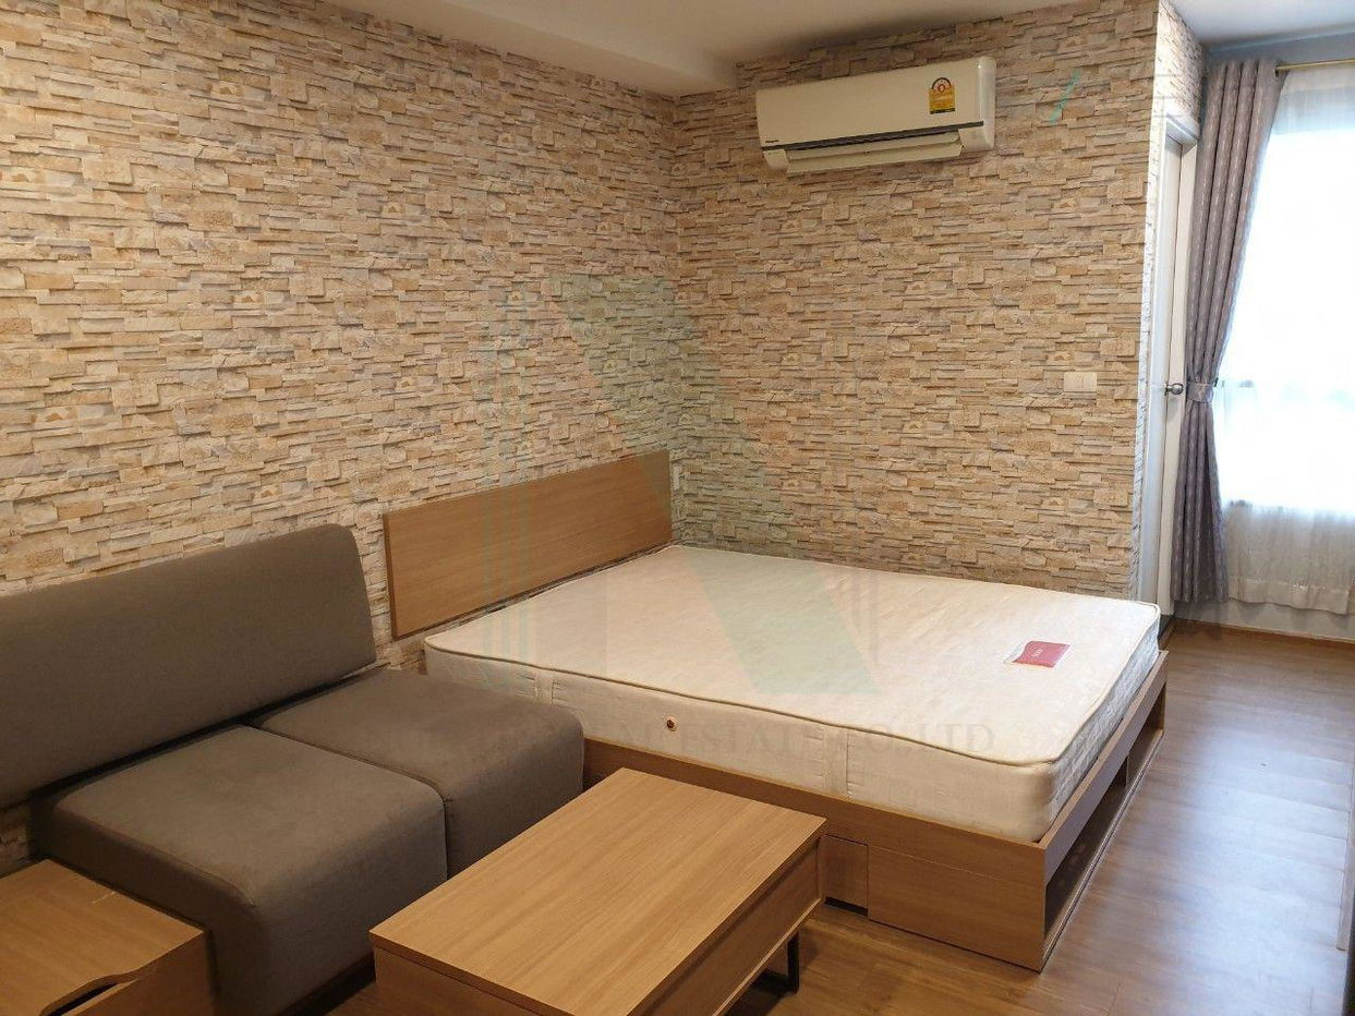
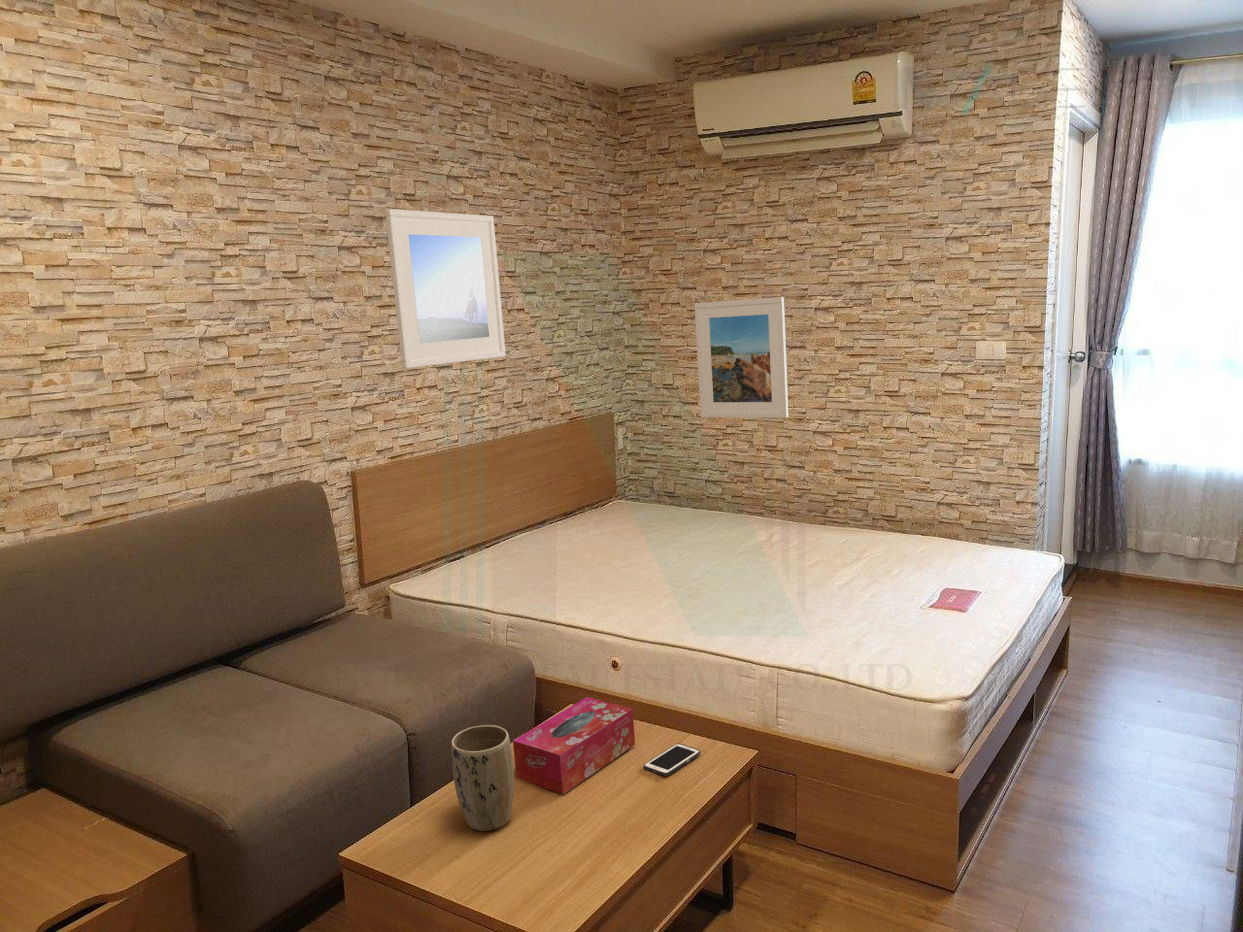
+ cell phone [643,743,701,777]
+ plant pot [450,724,515,832]
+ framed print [694,296,789,419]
+ tissue box [512,696,636,795]
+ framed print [384,208,507,369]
